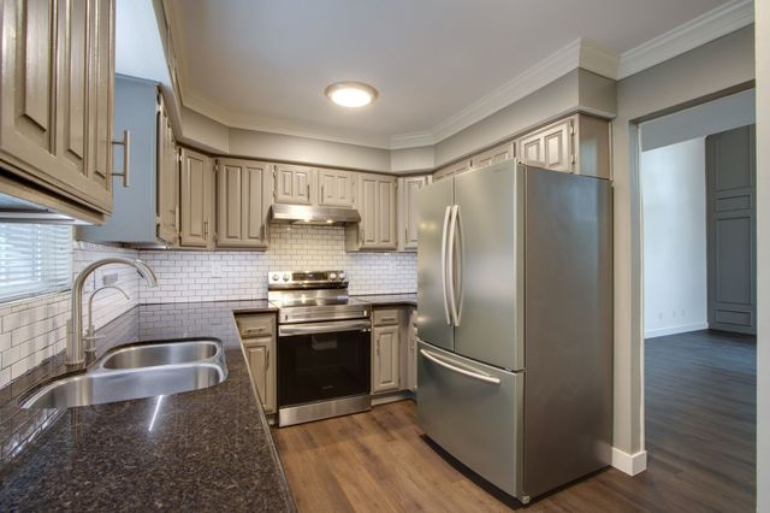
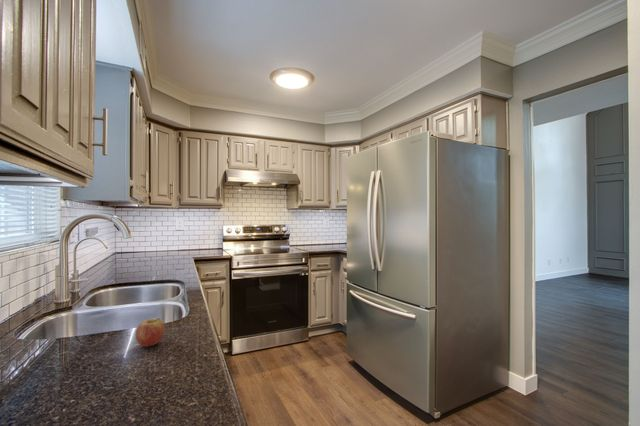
+ fruit [135,317,166,348]
